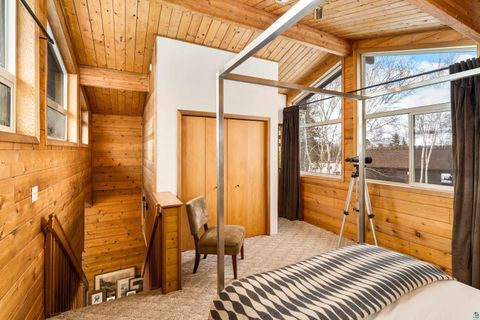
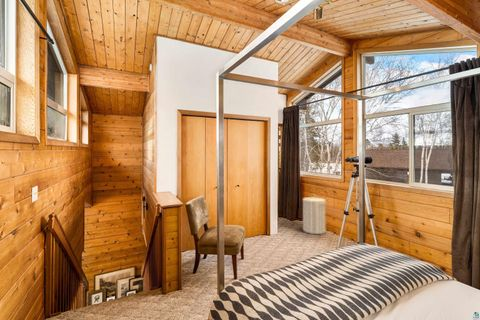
+ laundry hamper [302,193,327,235]
